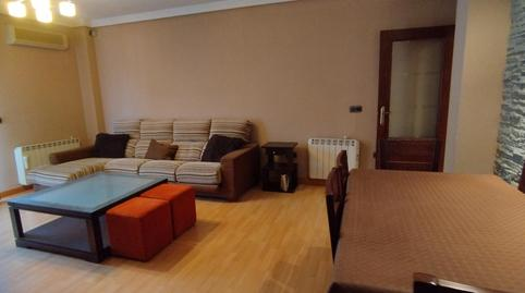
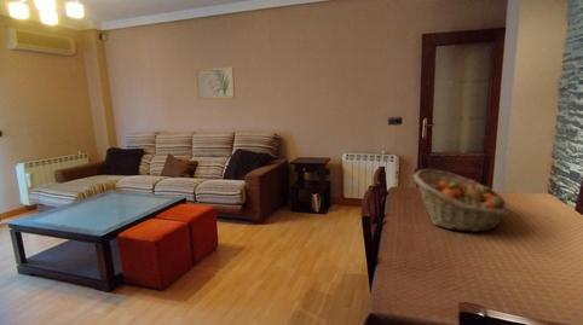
+ fruit basket [412,168,510,233]
+ wall art [195,65,236,100]
